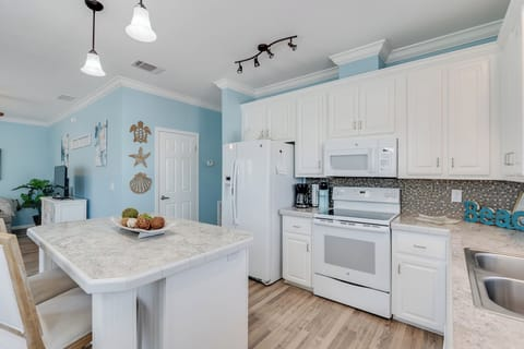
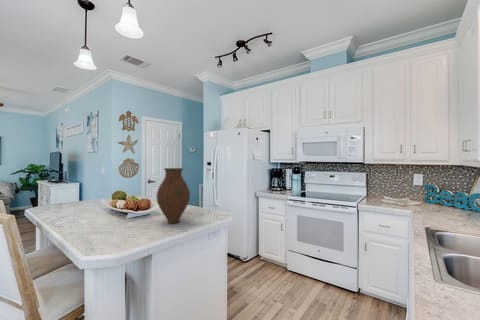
+ vase [156,167,191,225]
